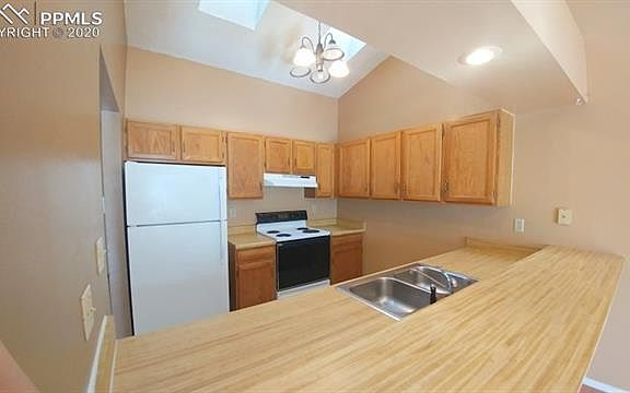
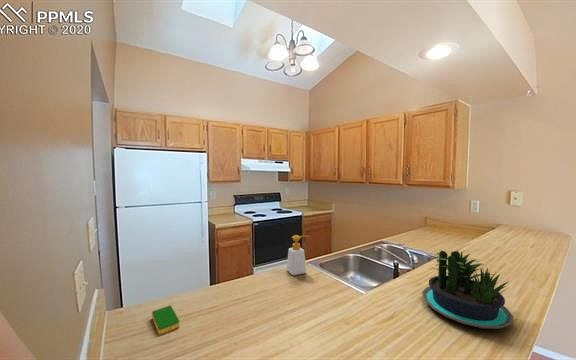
+ soap bottle [286,234,311,276]
+ dish sponge [151,304,181,335]
+ potted plant [421,249,514,330]
